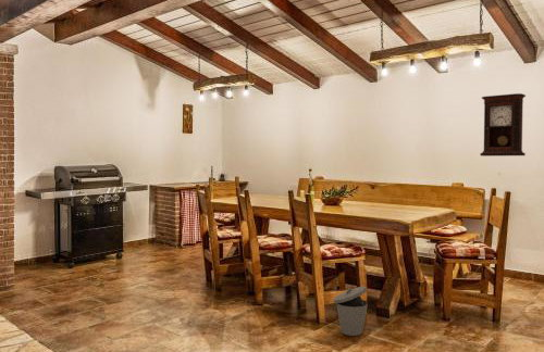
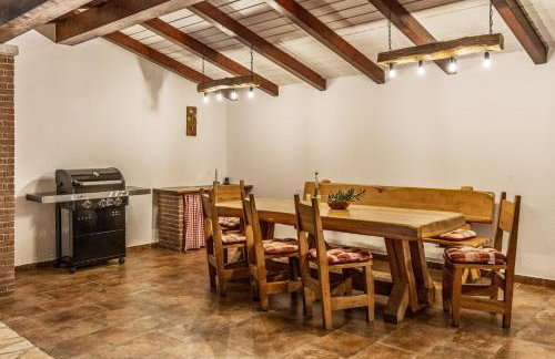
- pendulum clock [479,92,527,158]
- trash can [332,286,369,337]
